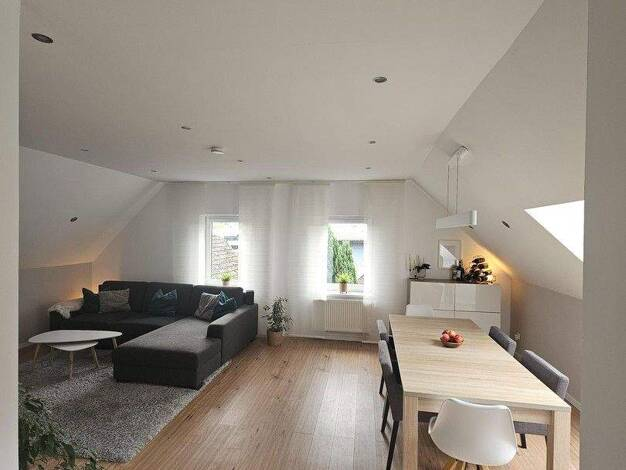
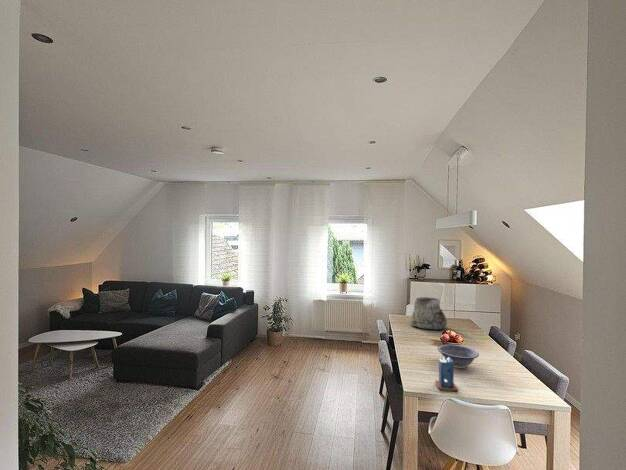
+ decorative bowl [437,343,480,369]
+ vase [409,296,448,330]
+ candle [434,356,459,392]
